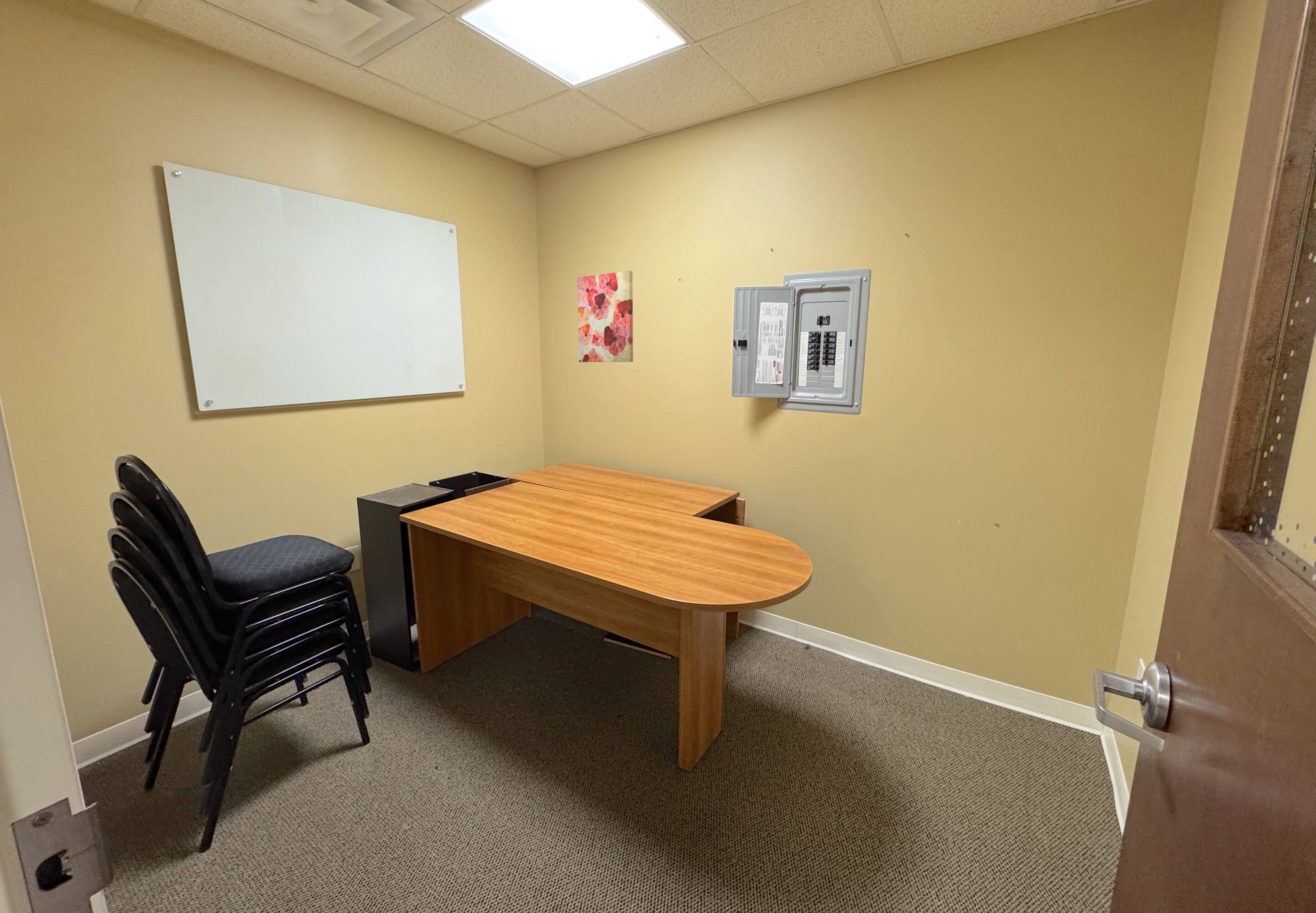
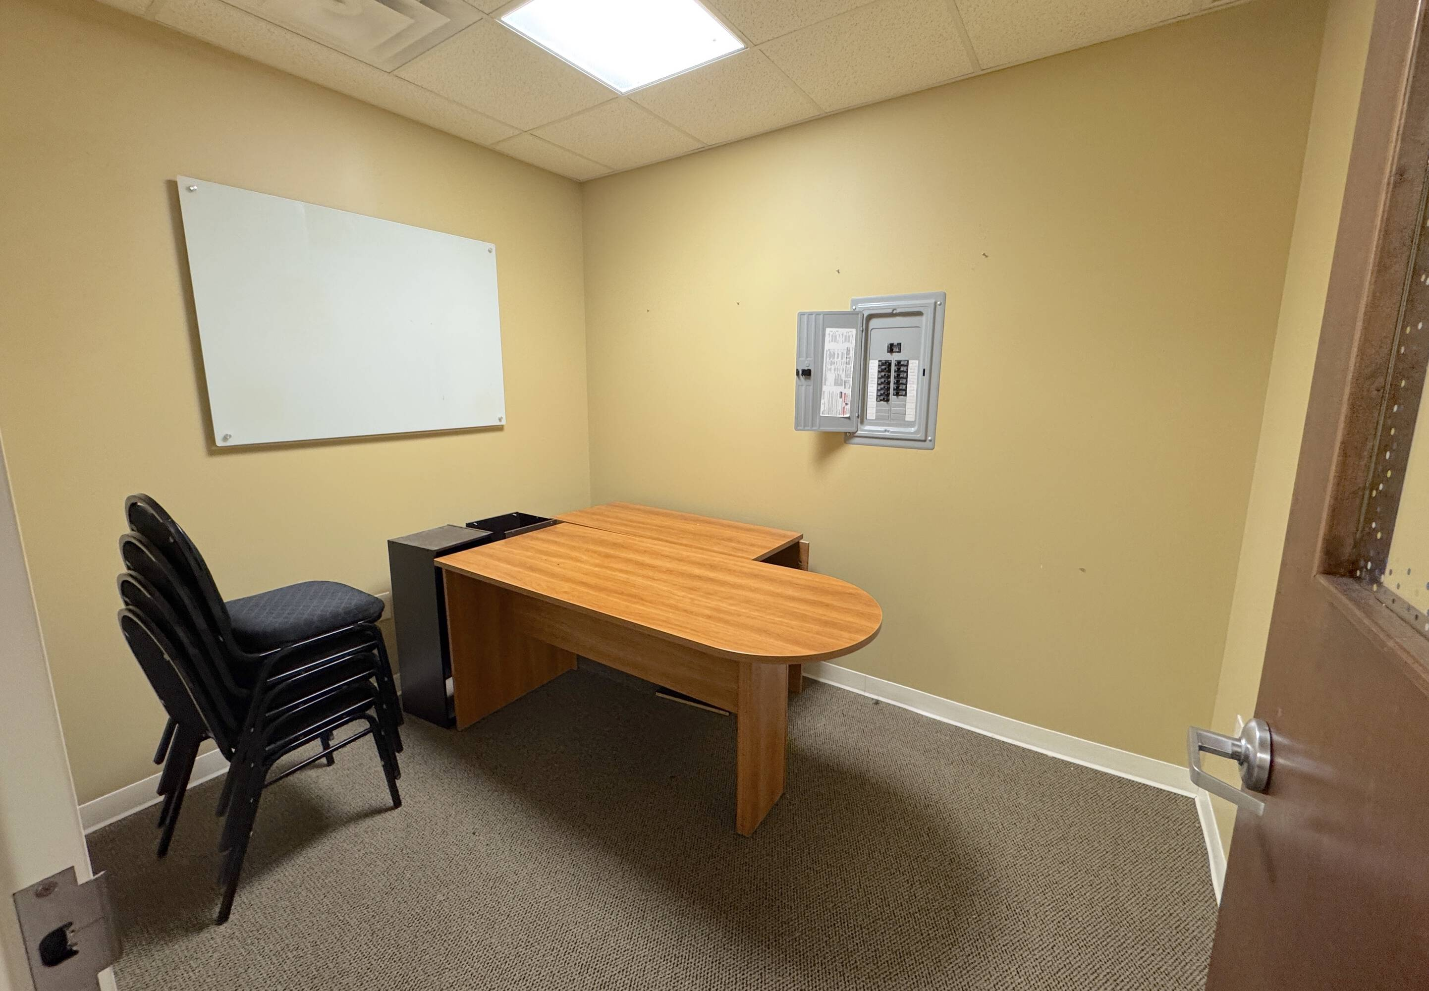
- wall art [577,270,633,362]
